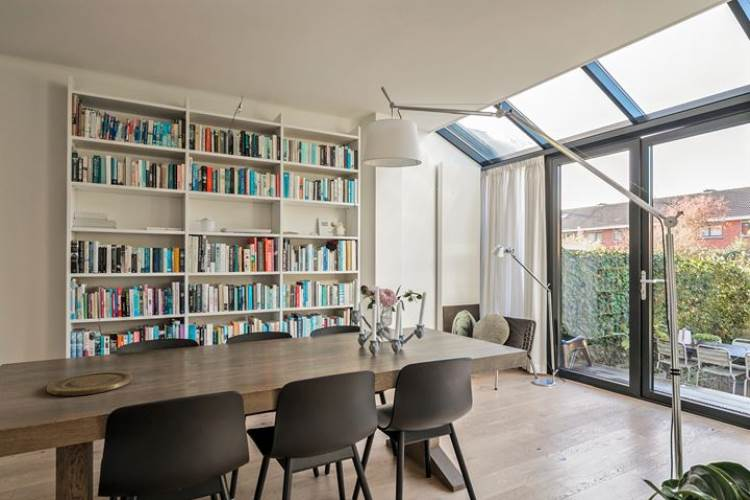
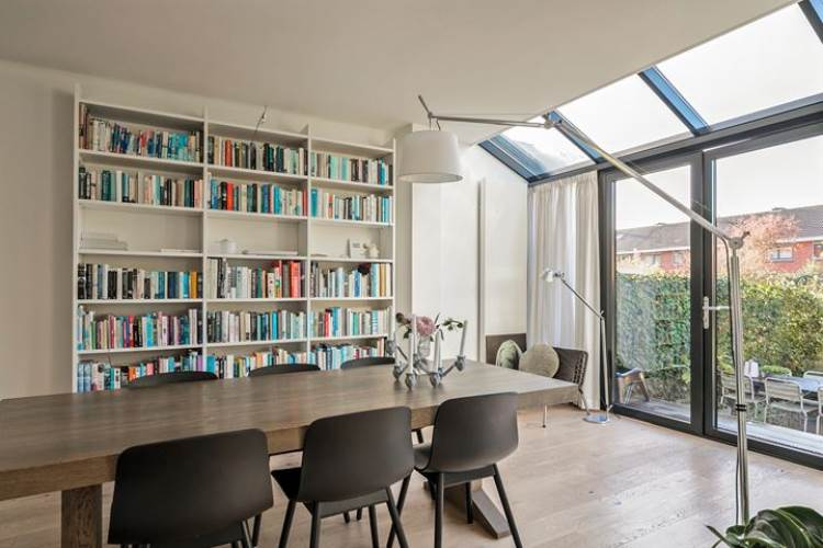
- plate [46,370,133,397]
